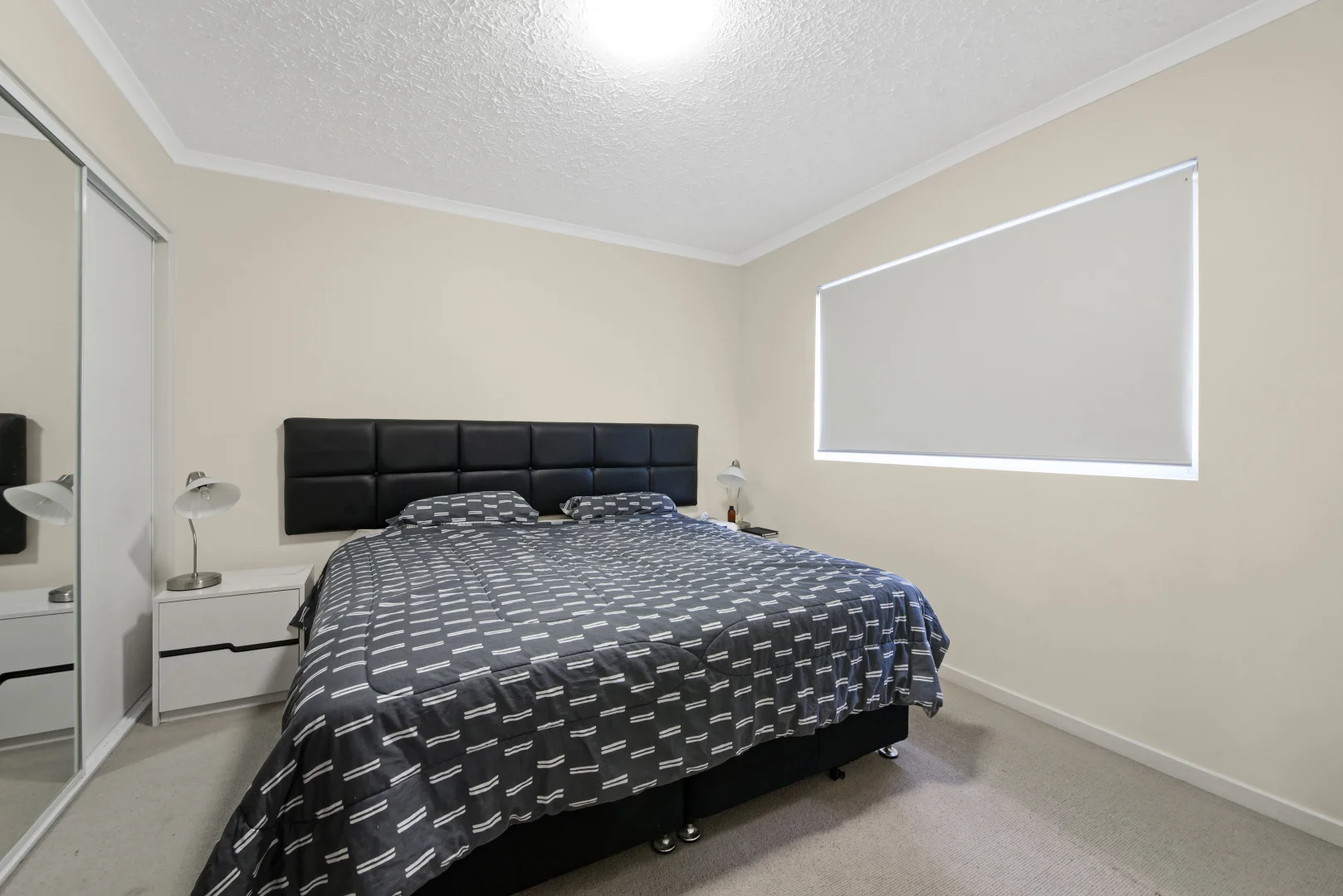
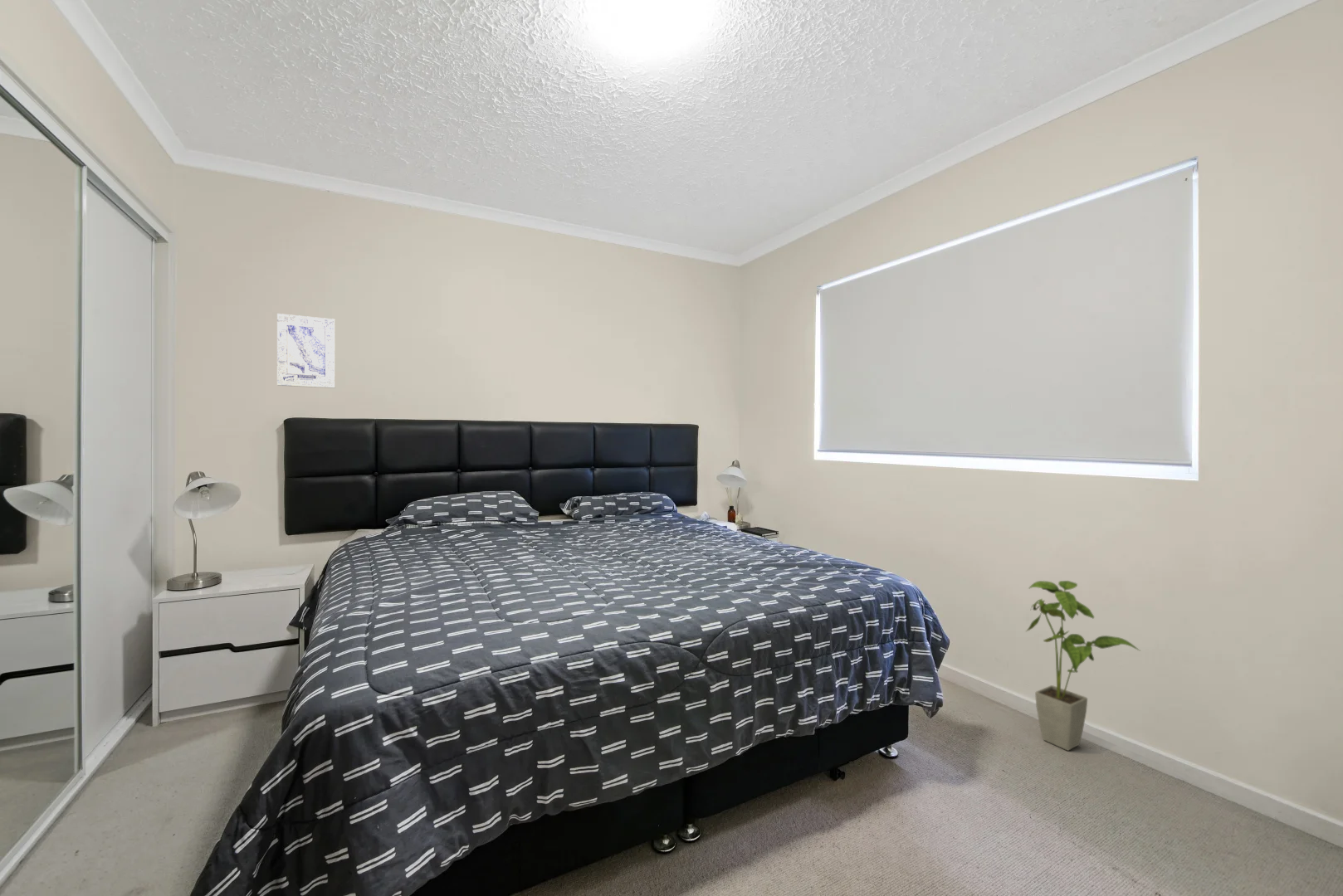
+ house plant [1024,580,1140,752]
+ wall art [276,313,336,389]
